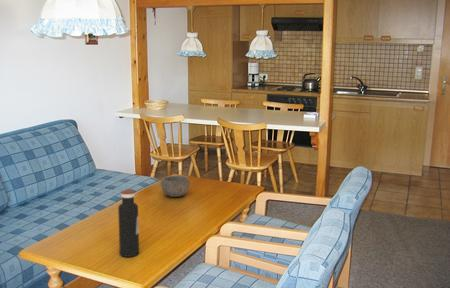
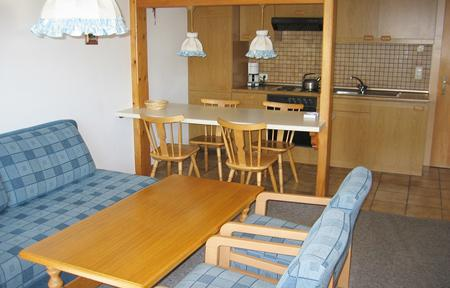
- bowl [159,174,191,198]
- water bottle [117,189,140,258]
